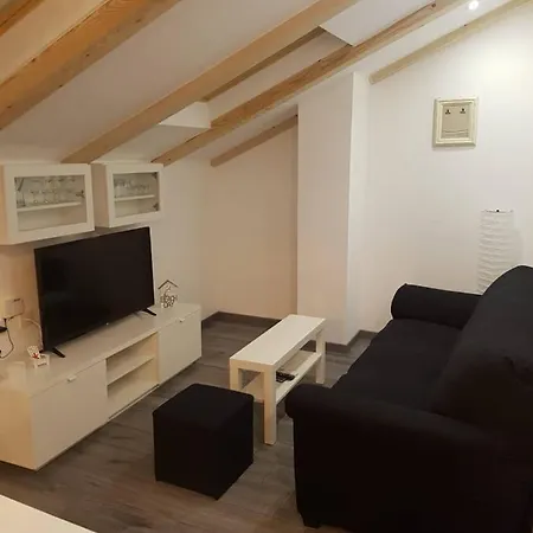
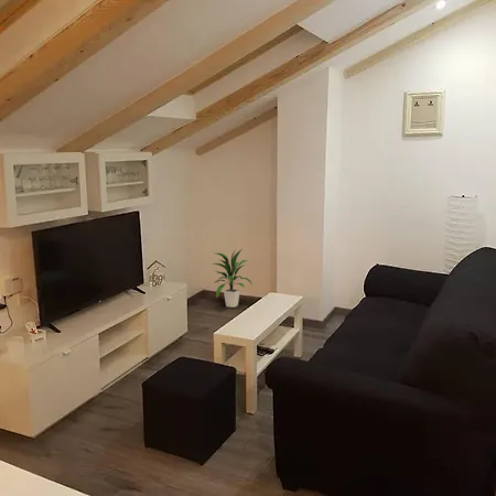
+ indoor plant [212,248,254,309]
